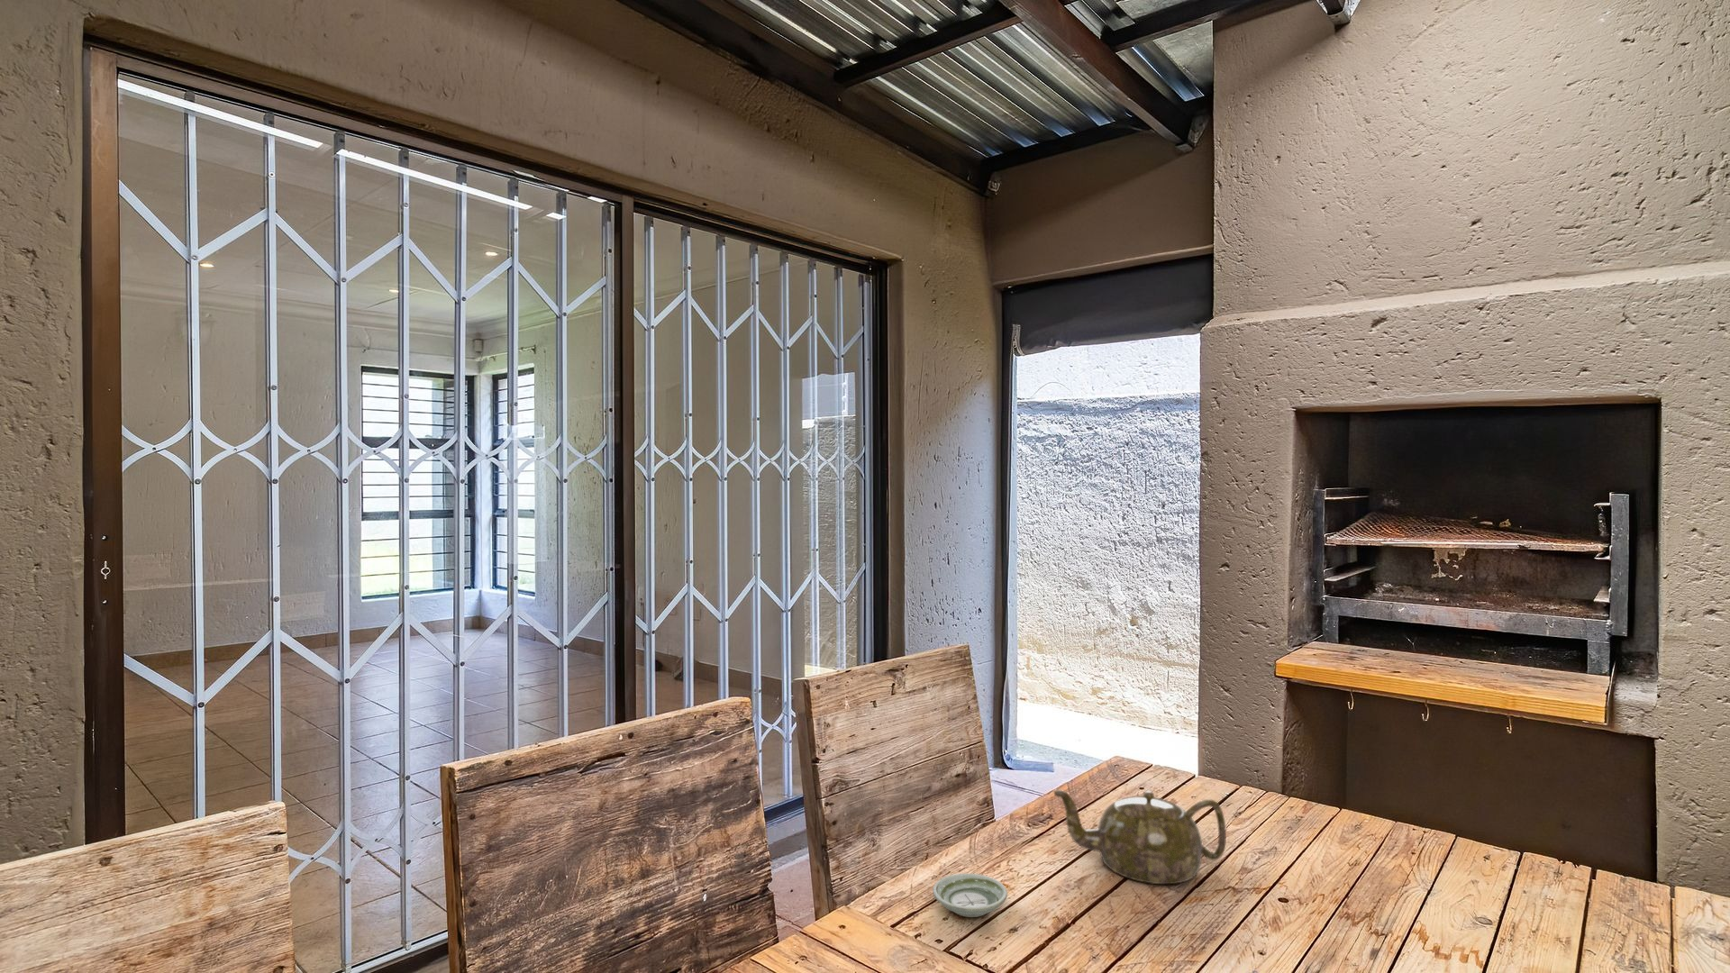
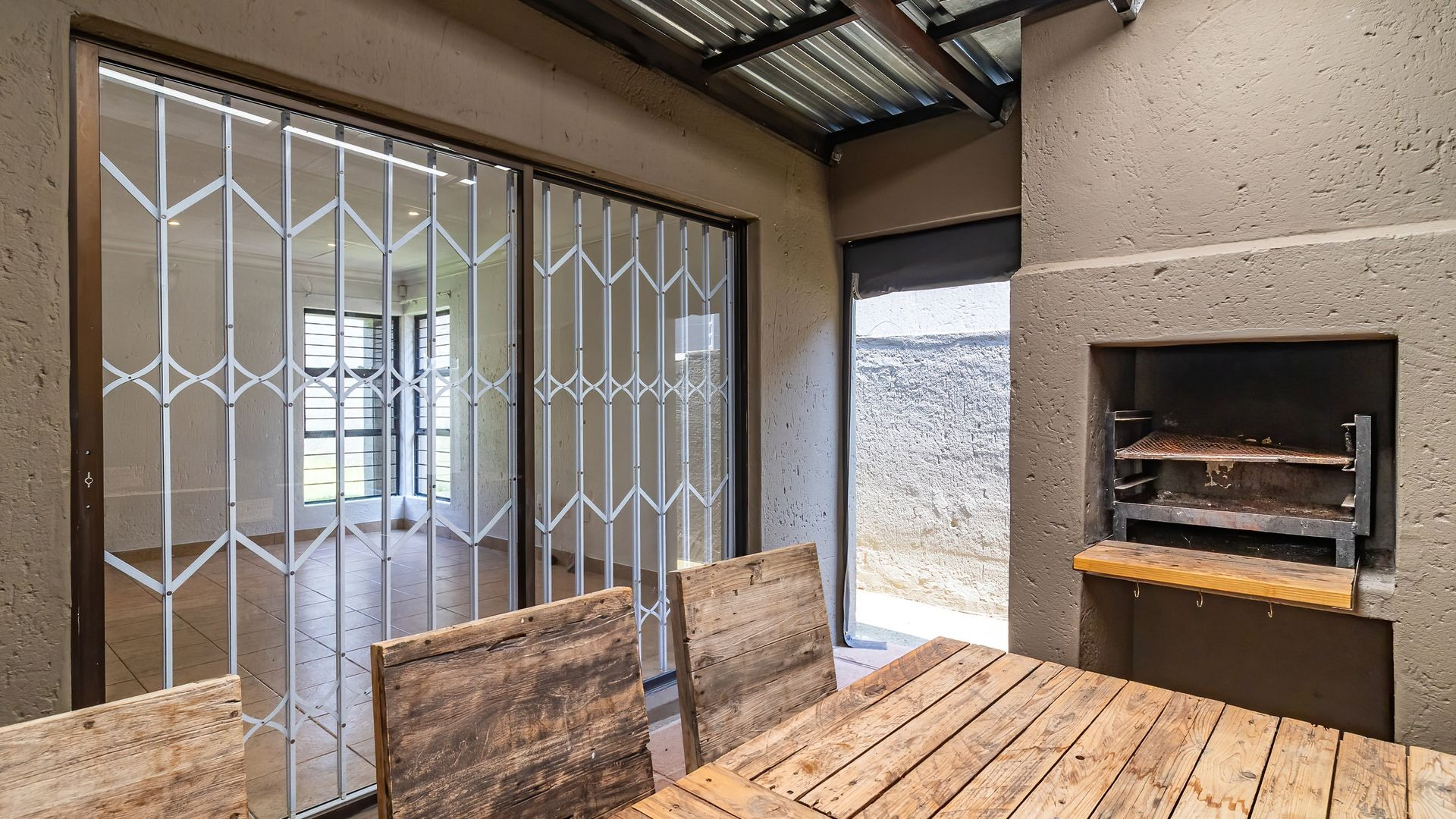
- saucer [932,873,1009,918]
- teapot [1053,789,1227,885]
